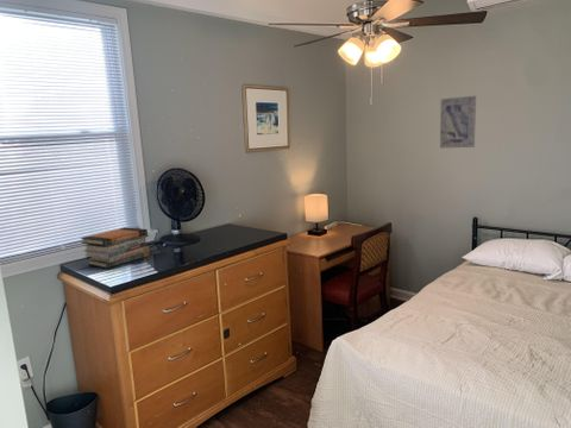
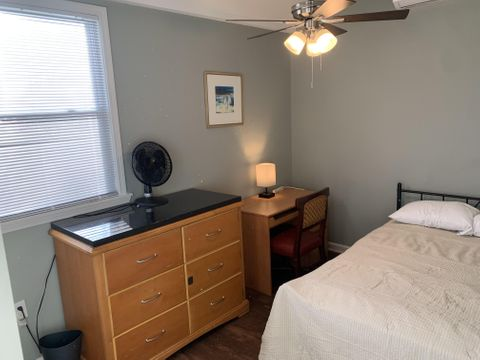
- book stack [80,226,151,270]
- wall art [439,95,477,149]
